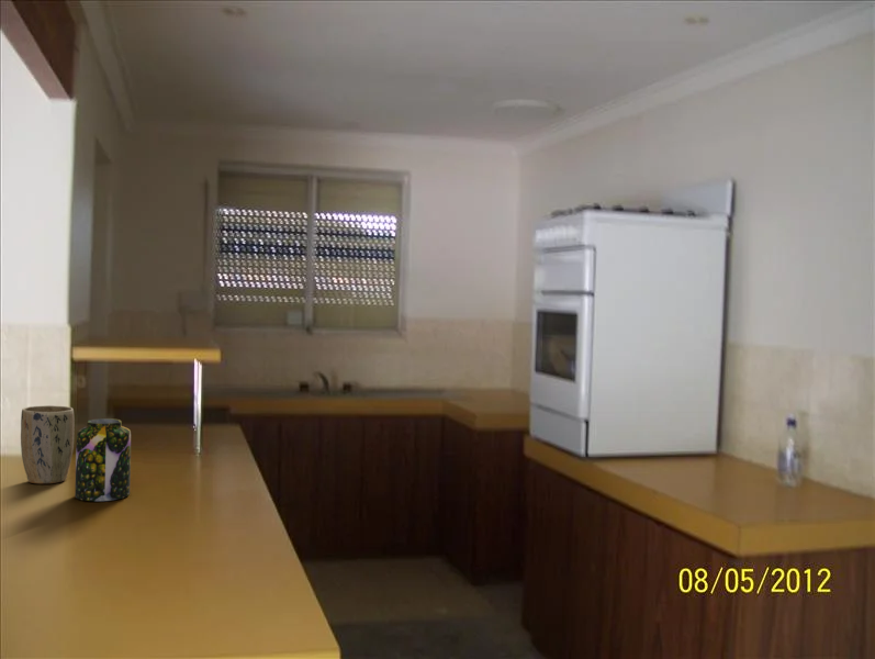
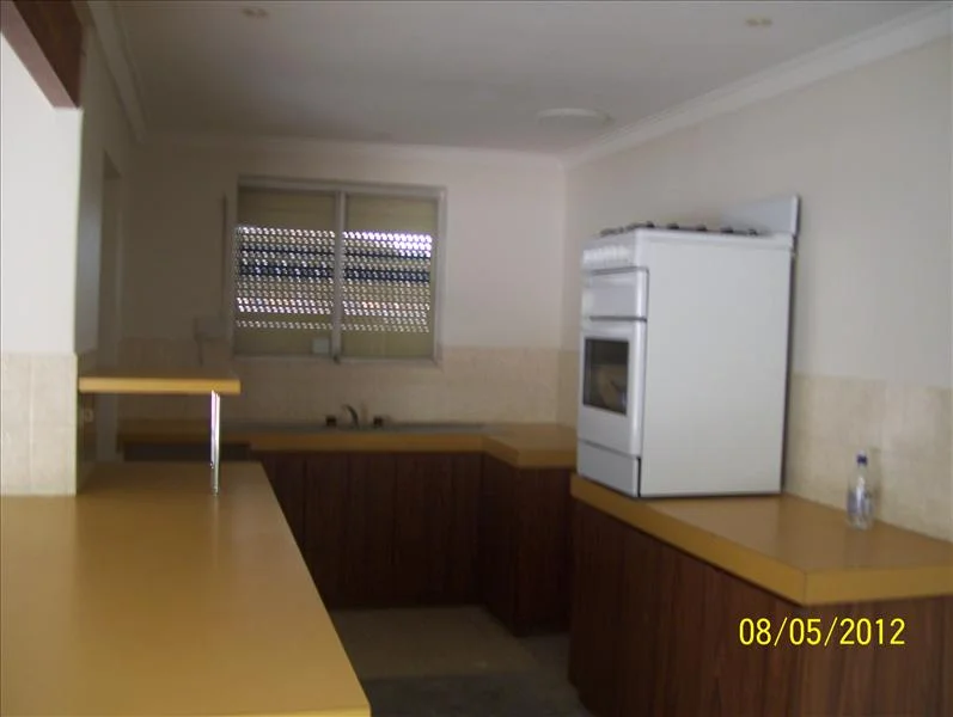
- jar [74,417,132,502]
- plant pot [20,404,76,484]
